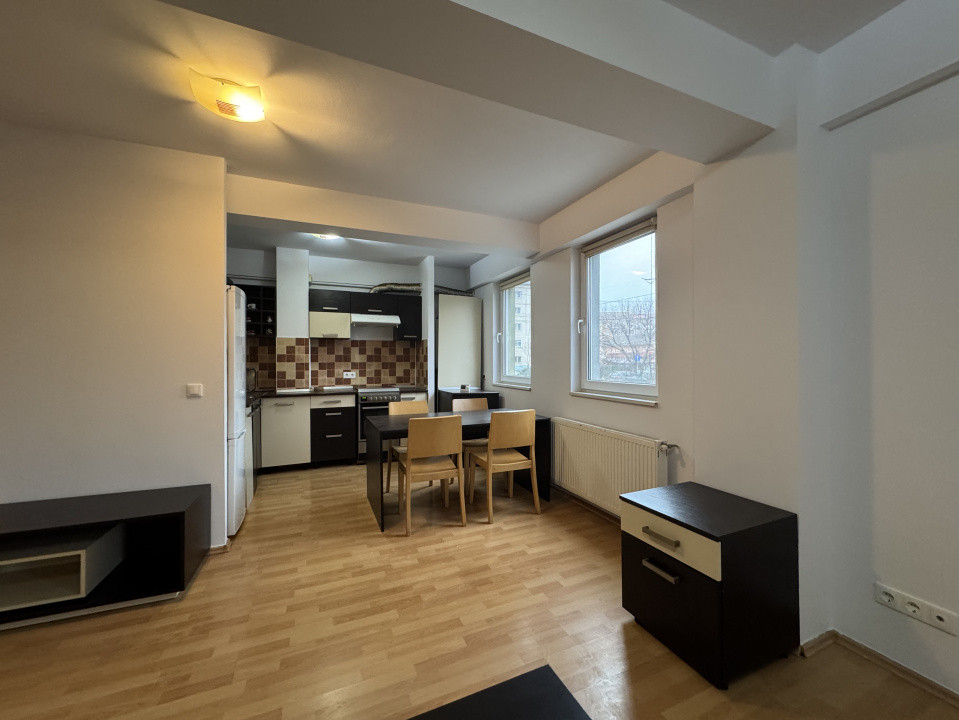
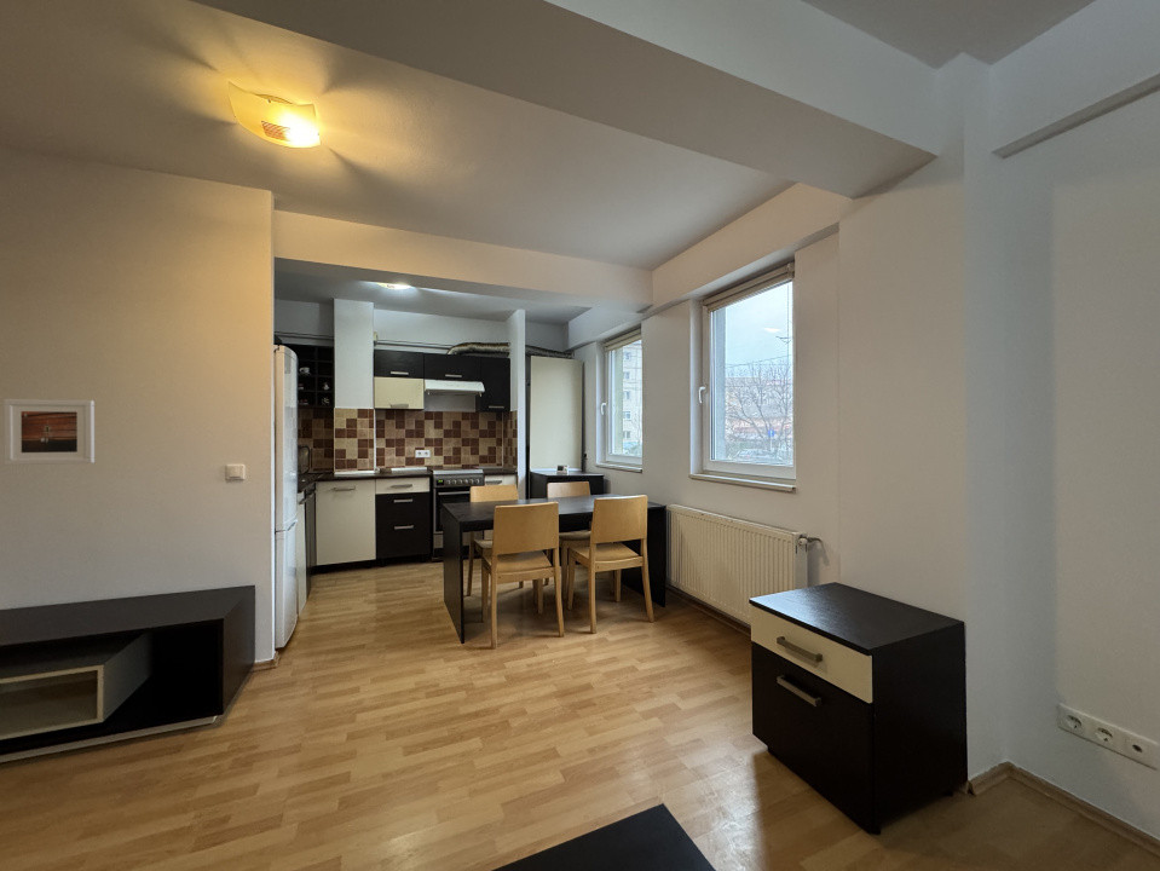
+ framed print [2,398,96,466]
